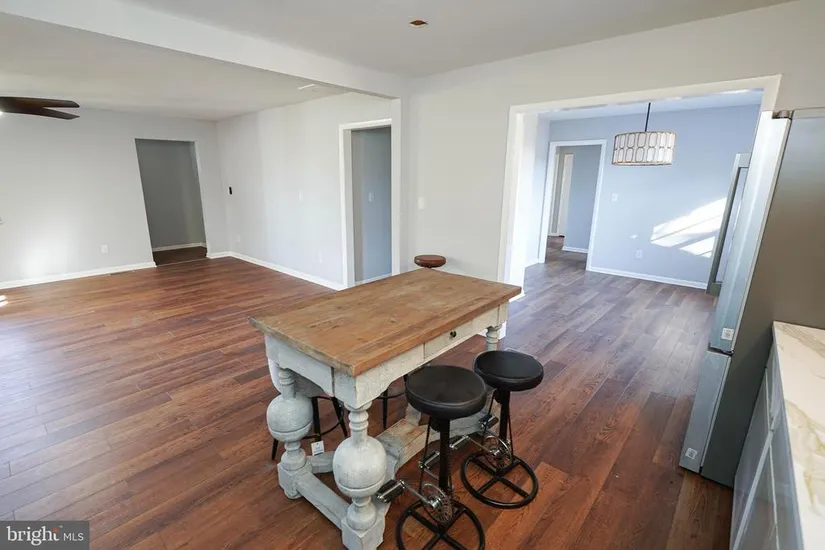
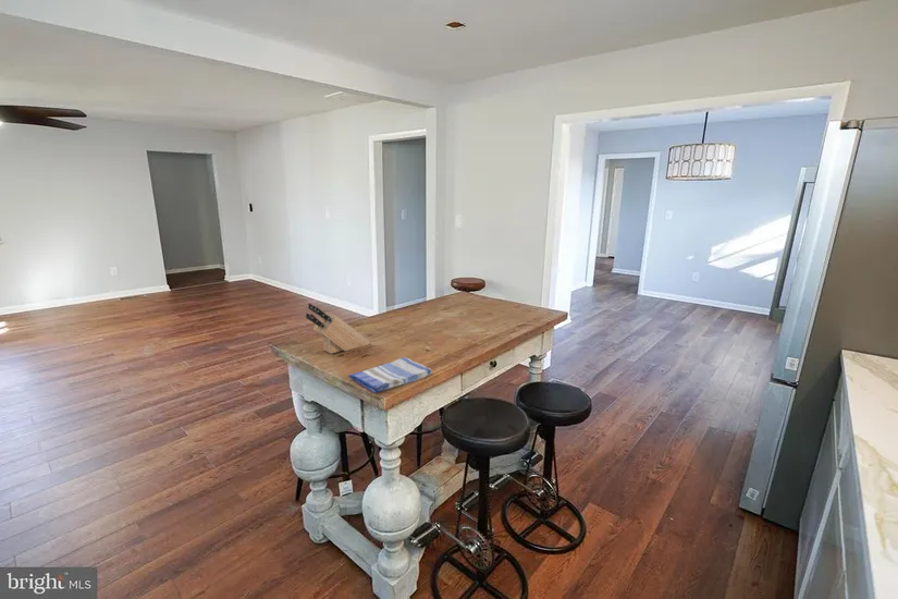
+ dish towel [348,356,433,394]
+ knife block [305,302,371,355]
